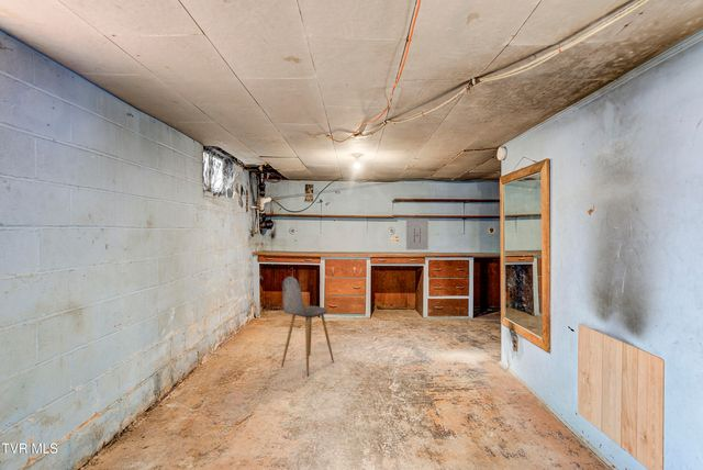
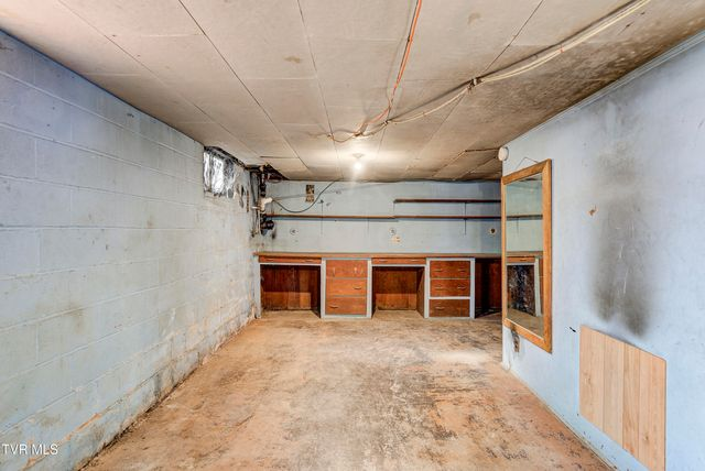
- wall art [405,217,429,250]
- chair [280,276,335,377]
